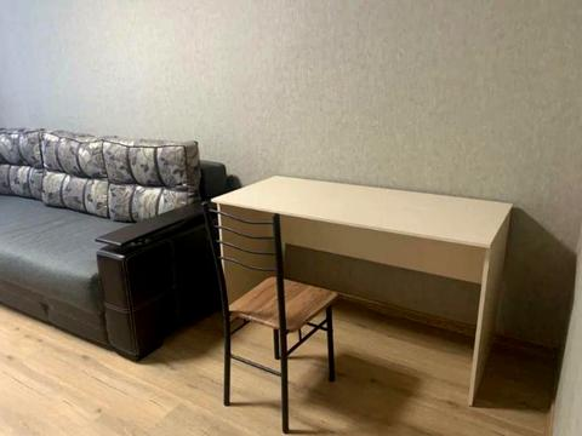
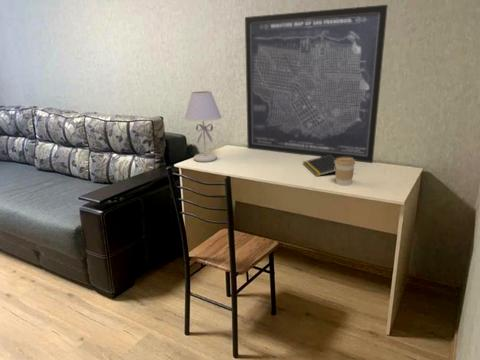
+ notepad [302,155,337,178]
+ wall art [244,4,389,163]
+ coffee cup [335,157,356,187]
+ table lamp [183,90,223,163]
